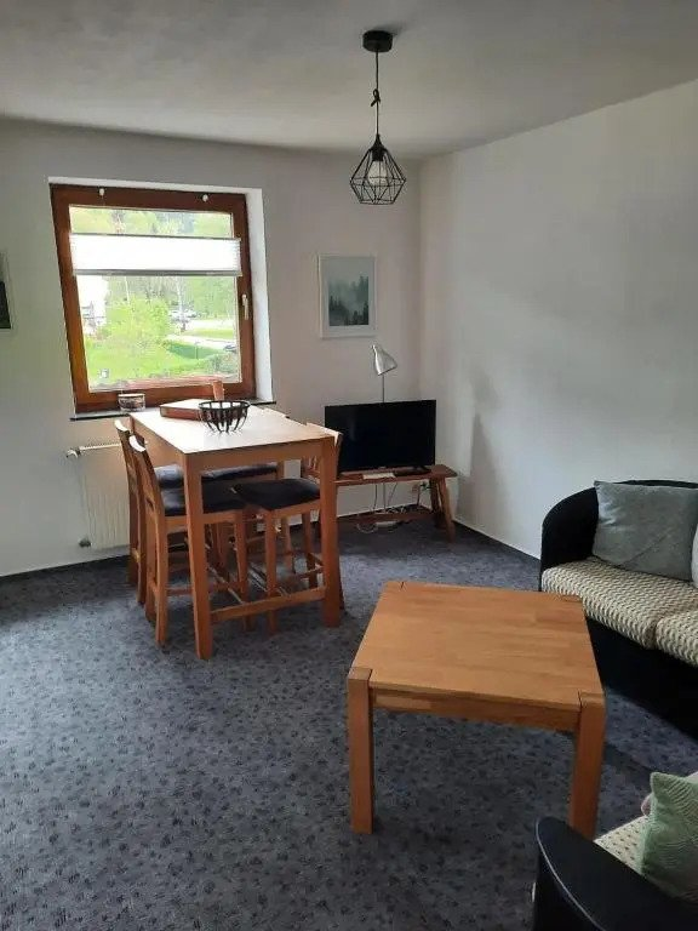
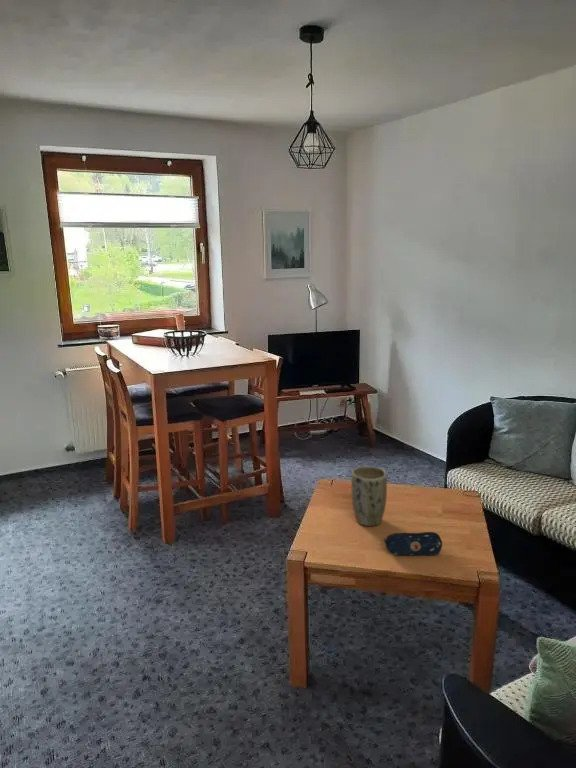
+ pencil case [383,531,443,556]
+ plant pot [350,465,388,527]
